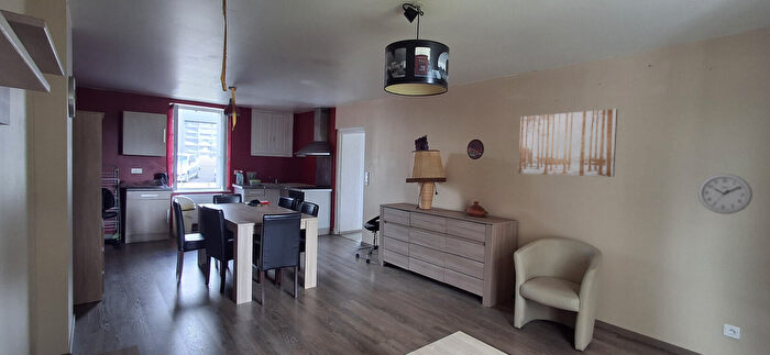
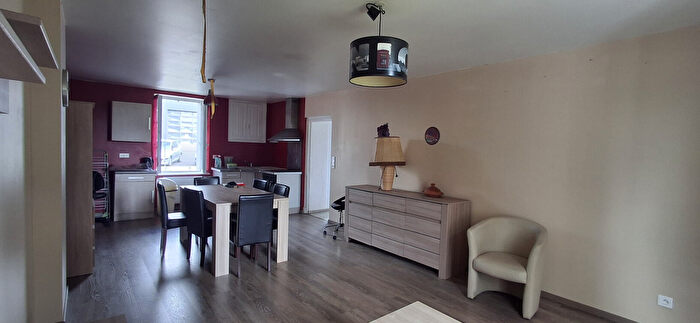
- wall art [517,108,619,178]
- wall clock [696,173,754,215]
